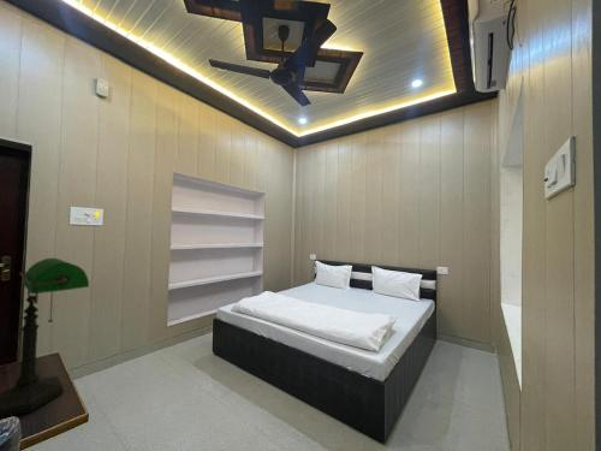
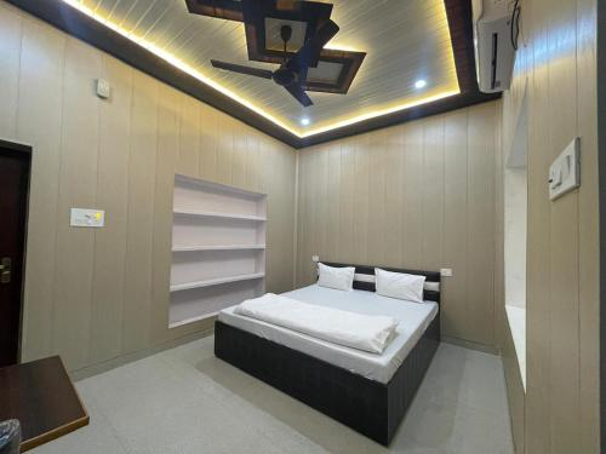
- desk lamp [0,257,90,419]
